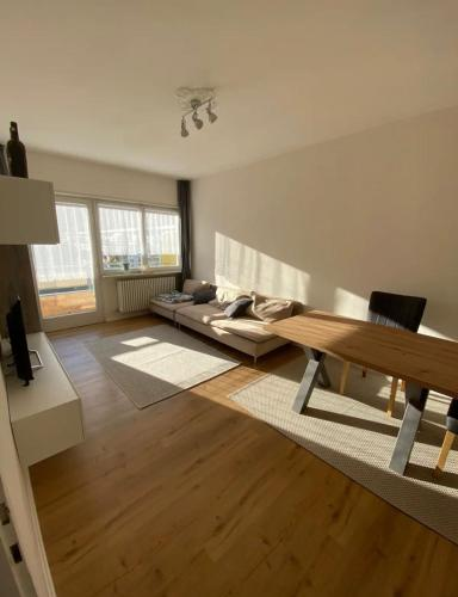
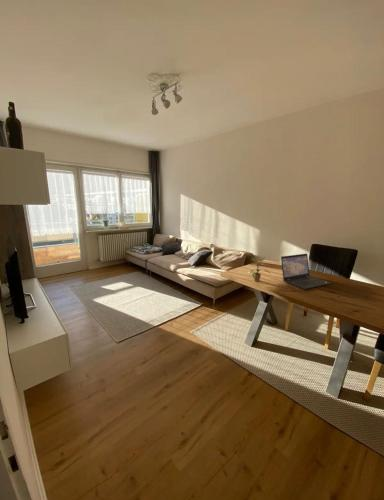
+ laptop [280,253,332,290]
+ potted plant [246,257,271,282]
